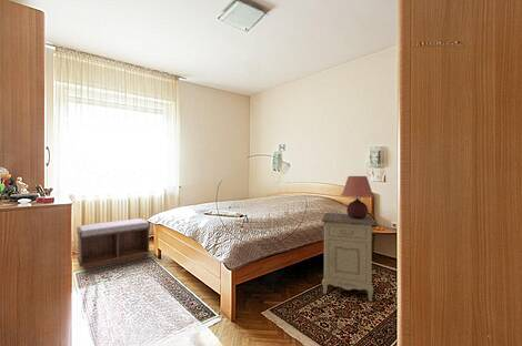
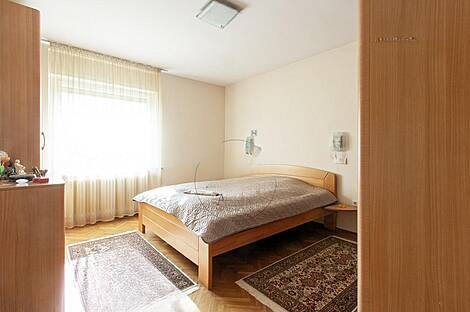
- nightstand [320,212,375,303]
- table lamp [340,175,375,218]
- bench [76,217,151,271]
